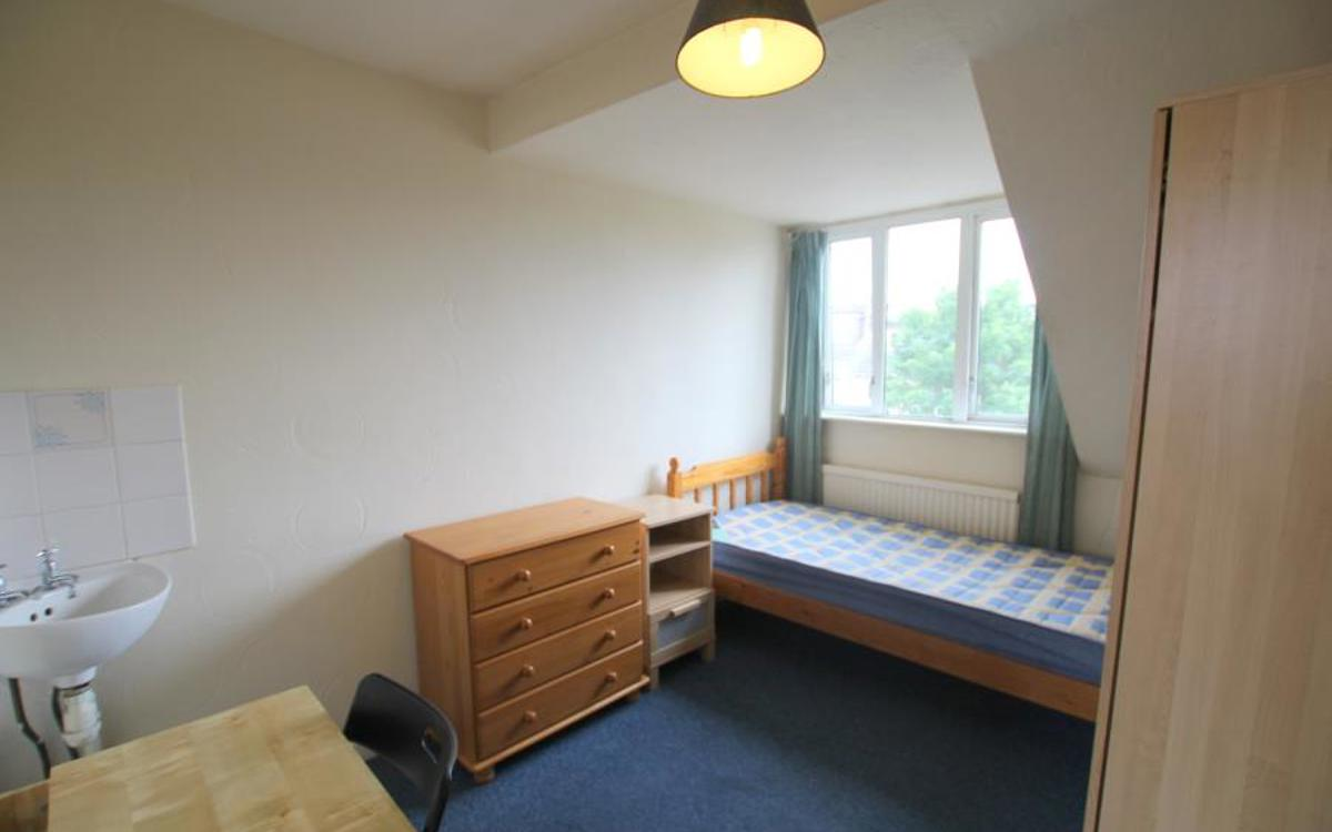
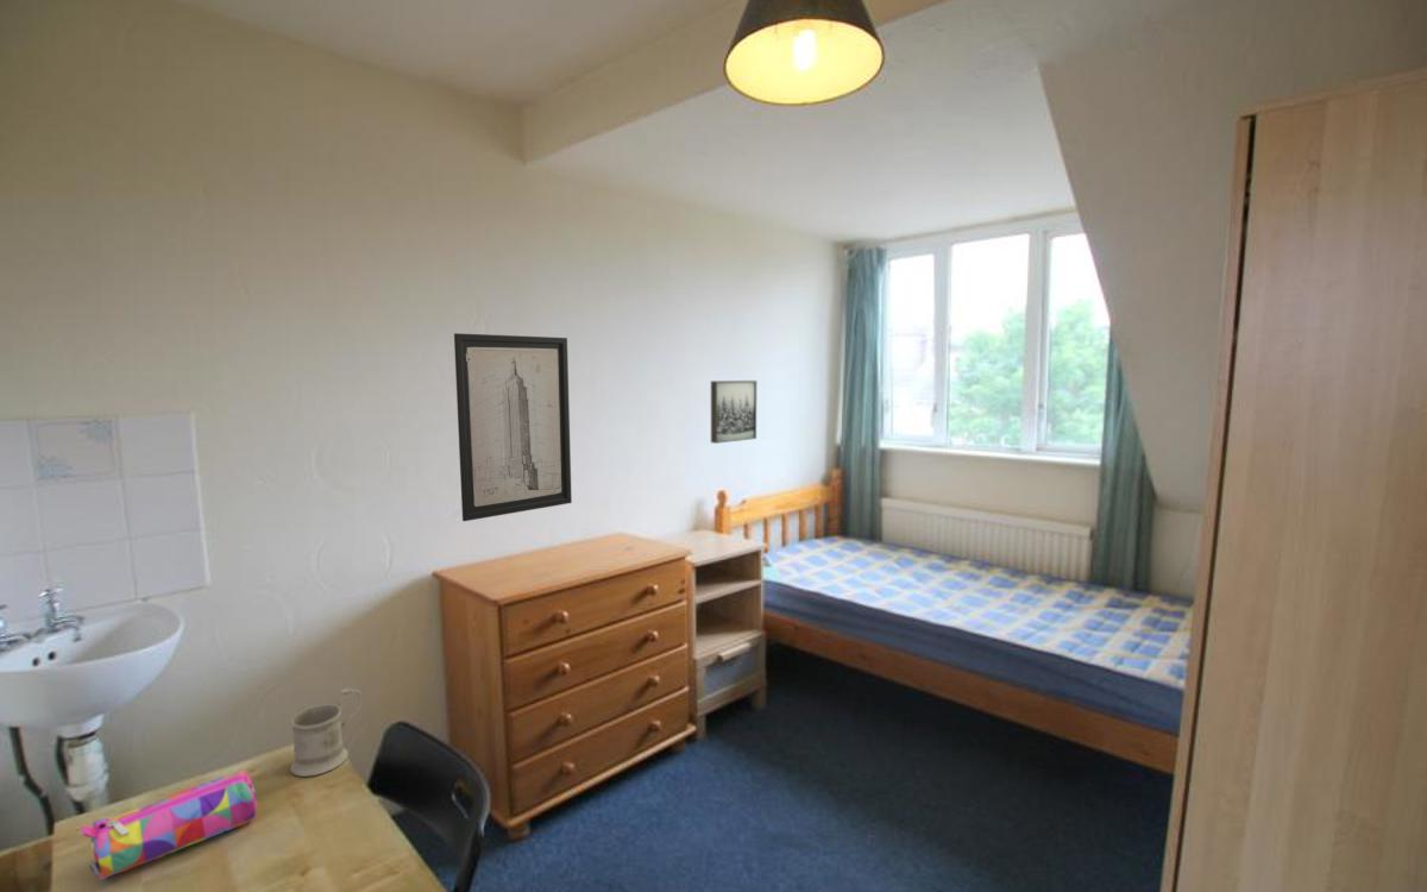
+ wall art [710,379,757,445]
+ pencil case [81,768,258,881]
+ mug [289,686,363,778]
+ wall art [453,332,573,522]
